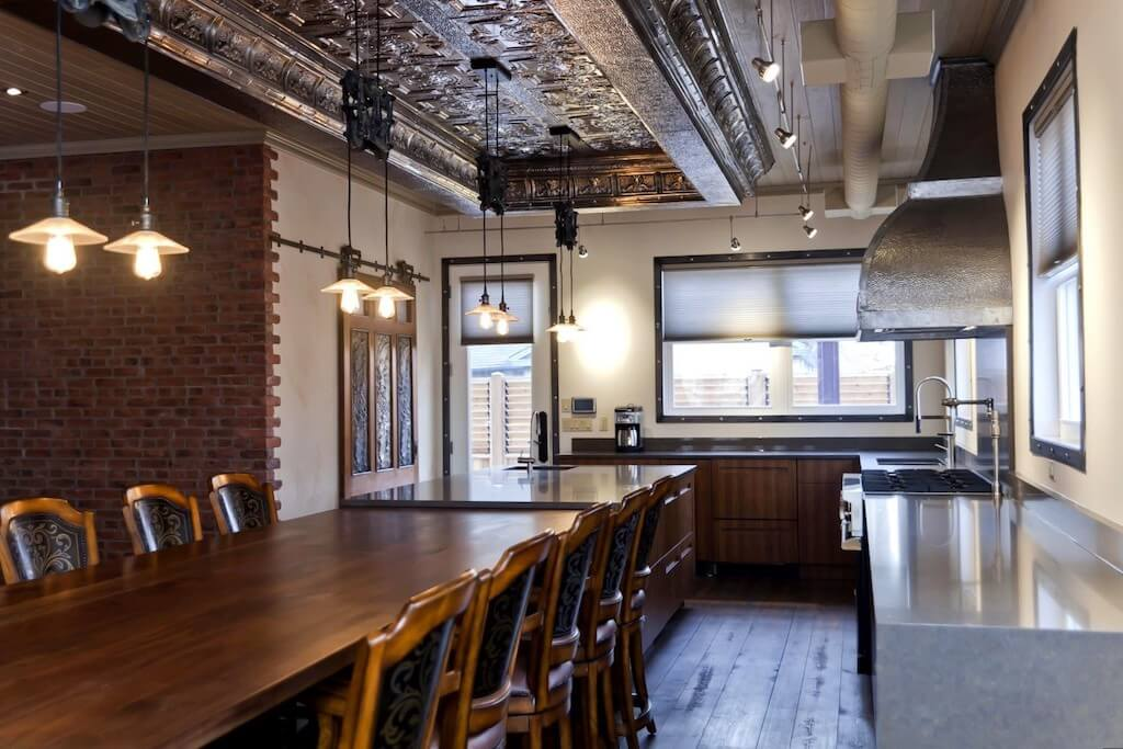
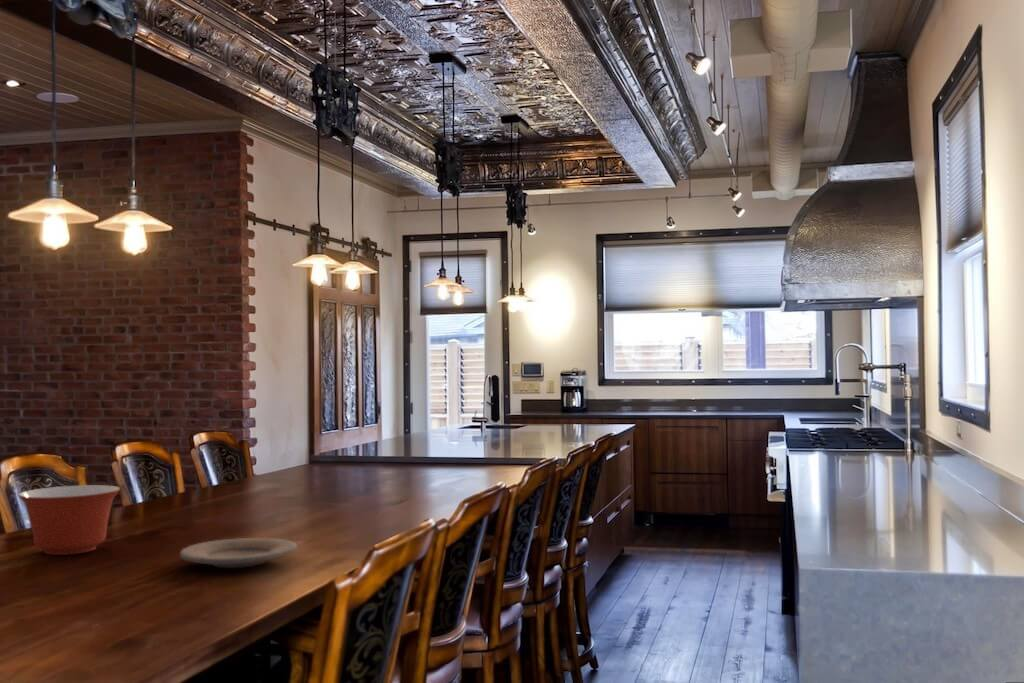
+ mixing bowl [17,484,121,556]
+ plate [179,537,298,569]
